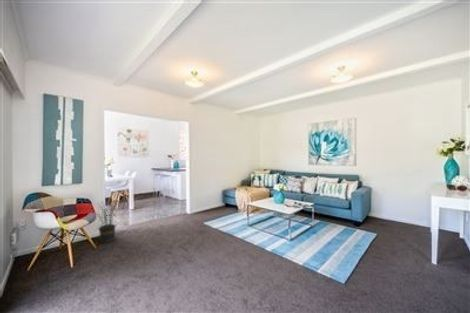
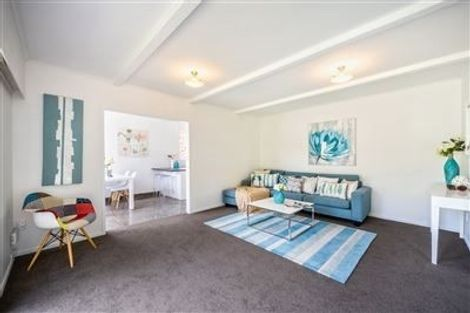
- potted plant [96,198,119,244]
